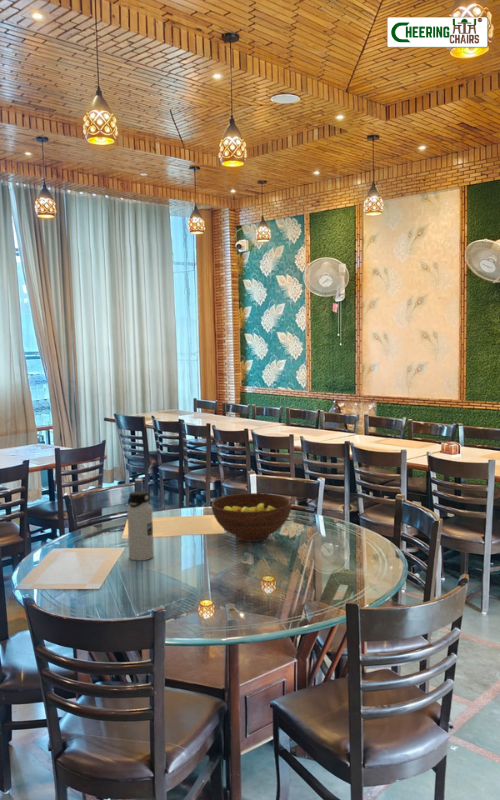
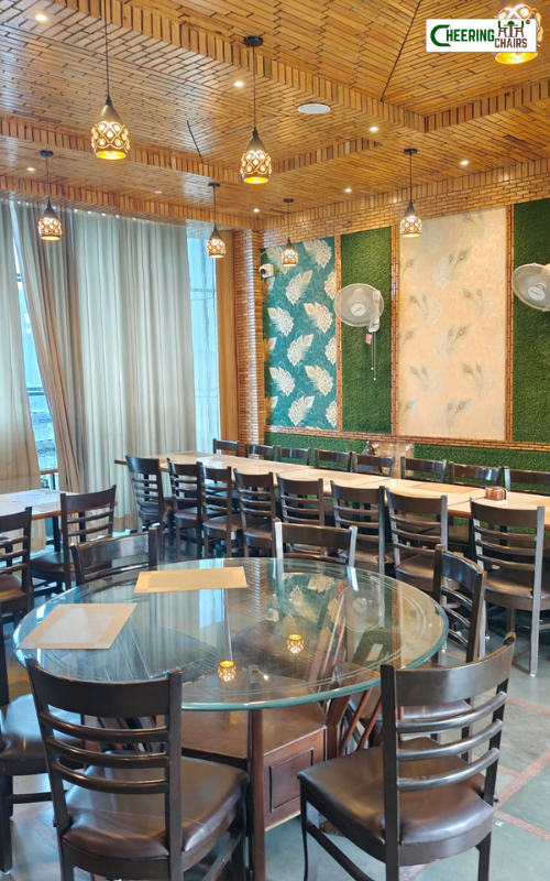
- water bottle [126,490,155,562]
- fruit bowl [211,492,293,543]
